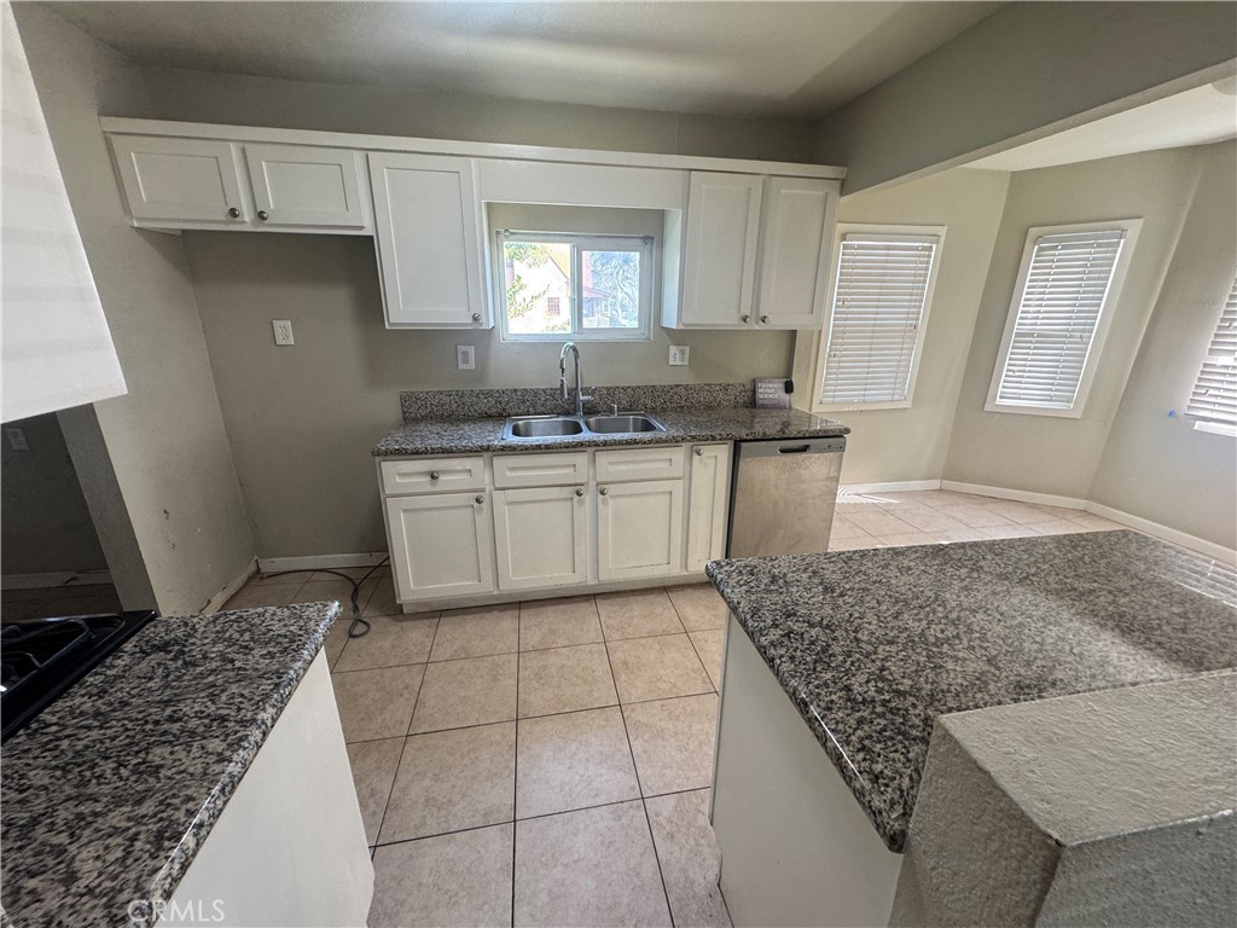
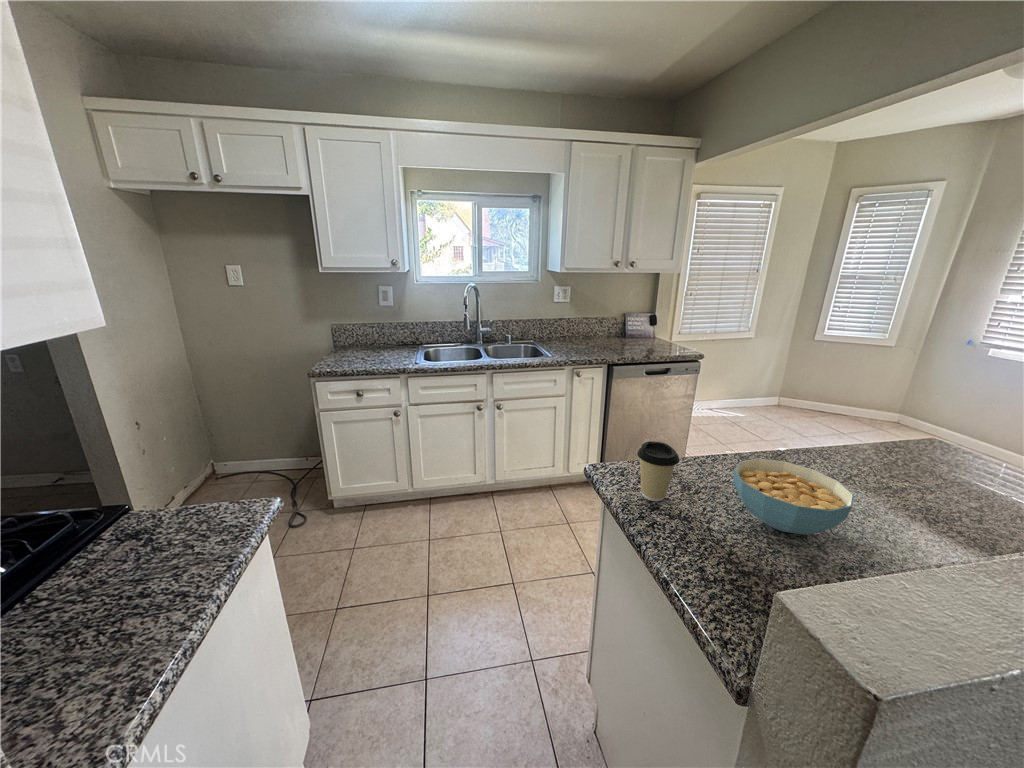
+ coffee cup [636,440,680,502]
+ cereal bowl [733,458,855,535]
